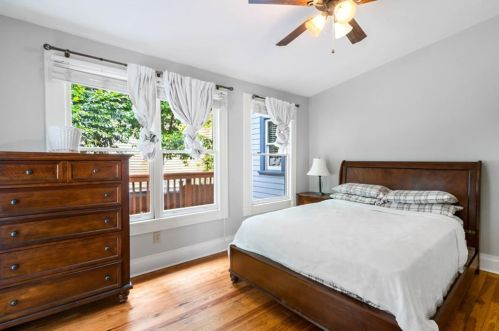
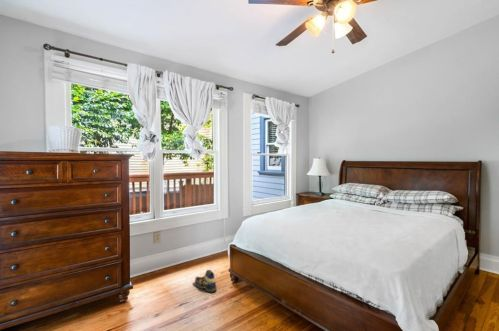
+ shoe [194,269,218,294]
